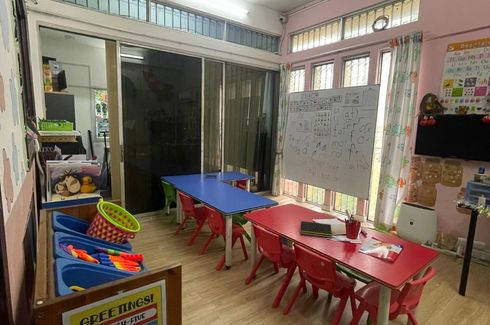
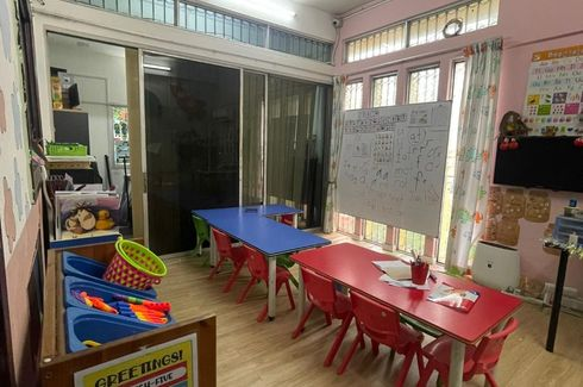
- notepad [299,220,333,239]
